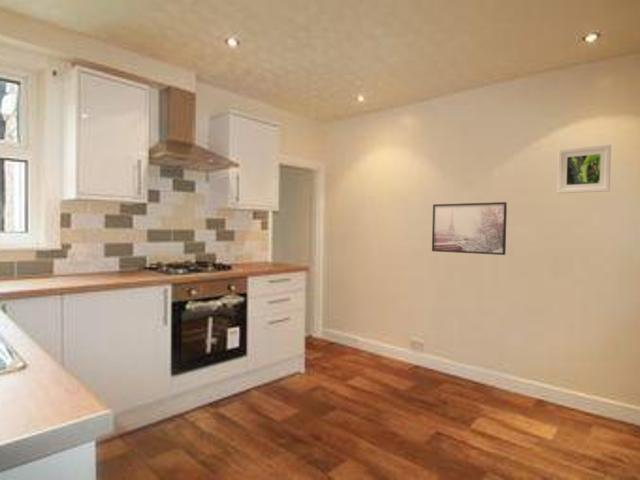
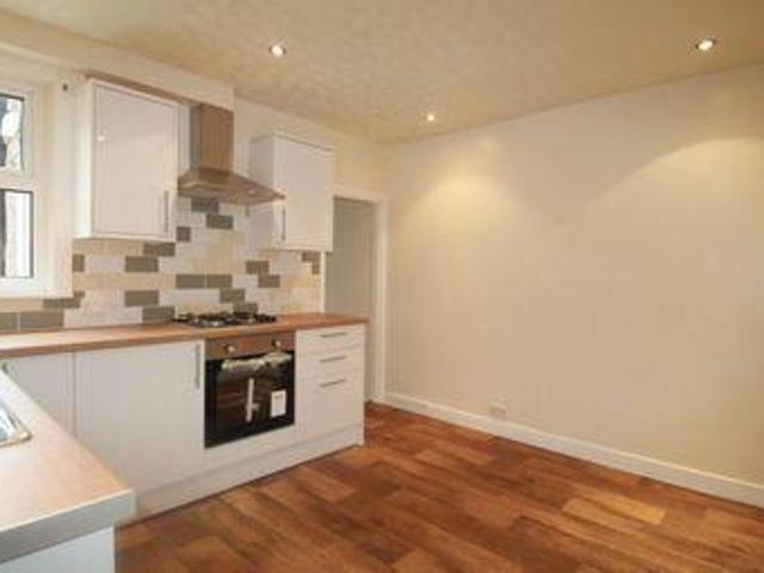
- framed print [556,144,612,195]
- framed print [431,201,508,256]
